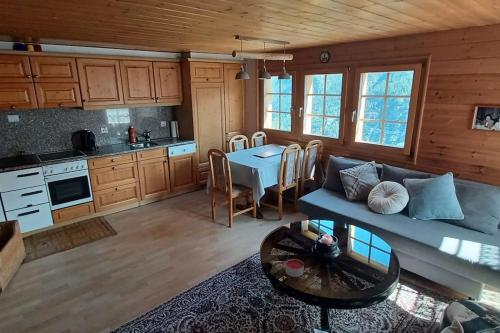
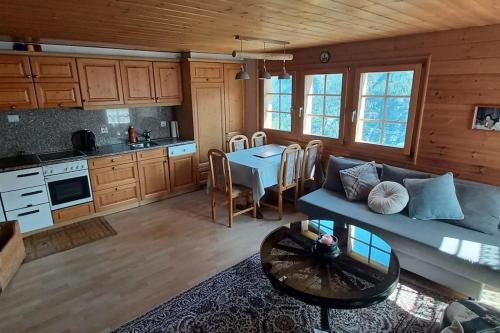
- candle [285,258,305,278]
